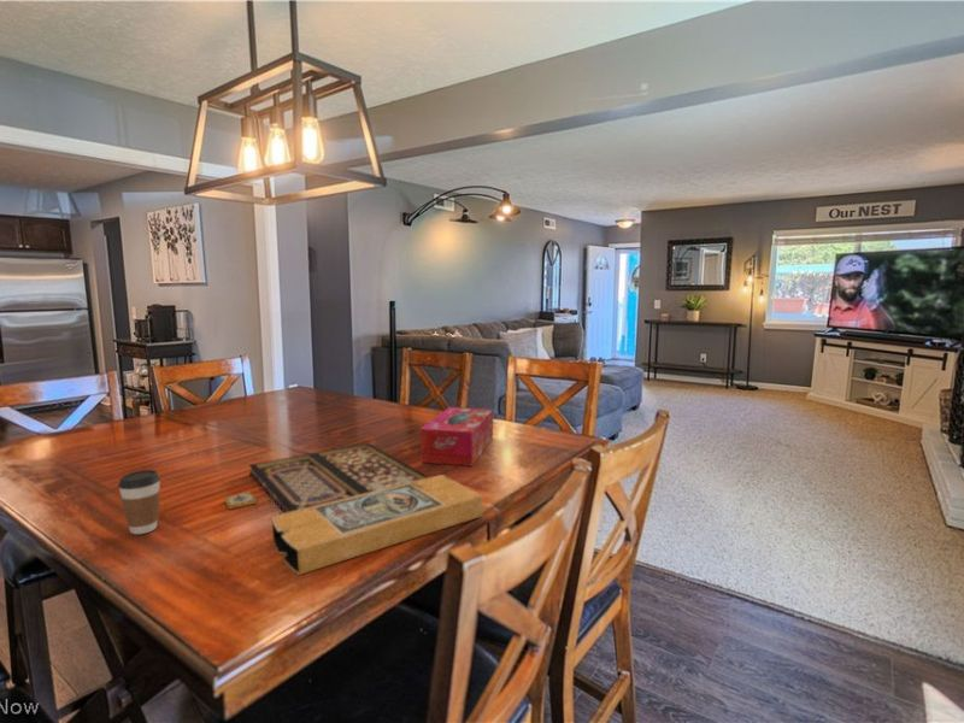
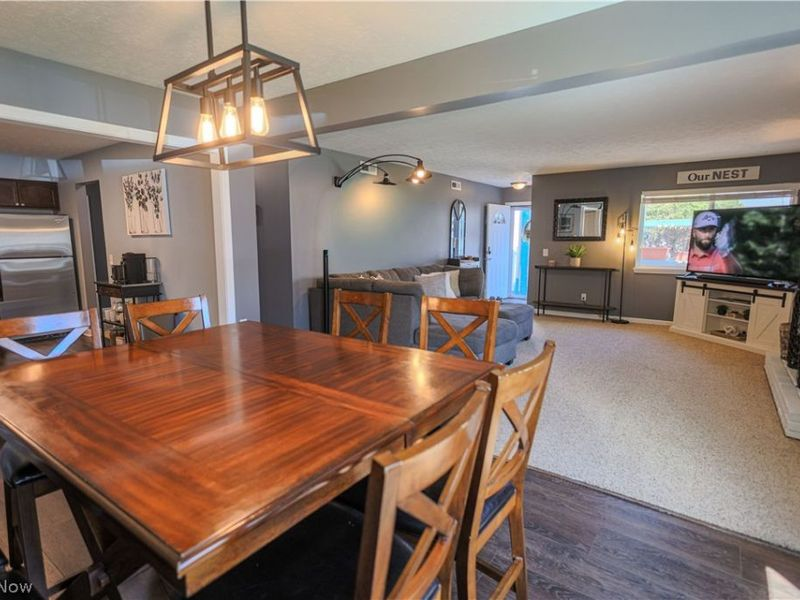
- coffee cup [117,469,161,535]
- tissue box [419,406,494,468]
- board game [223,442,484,576]
